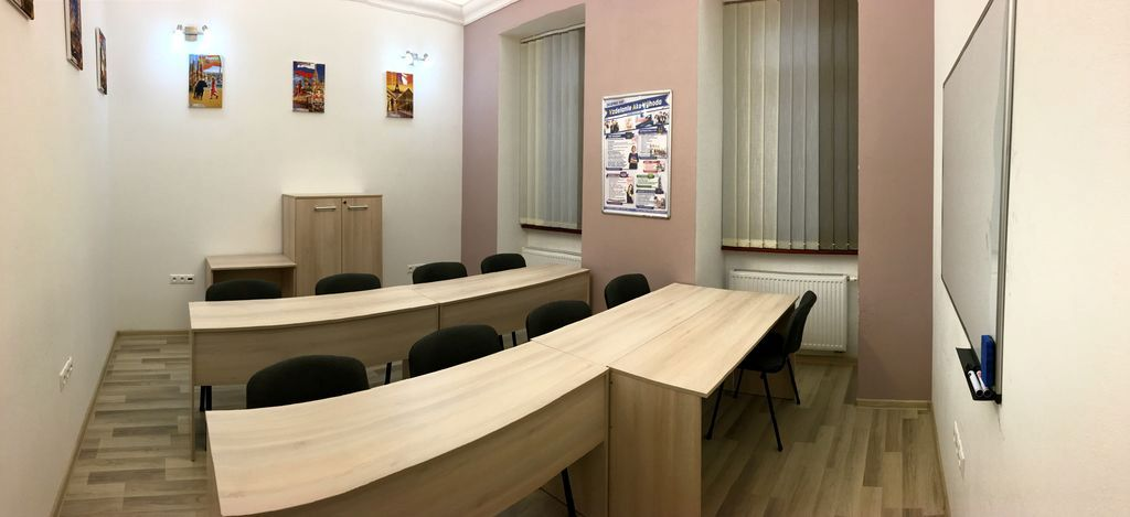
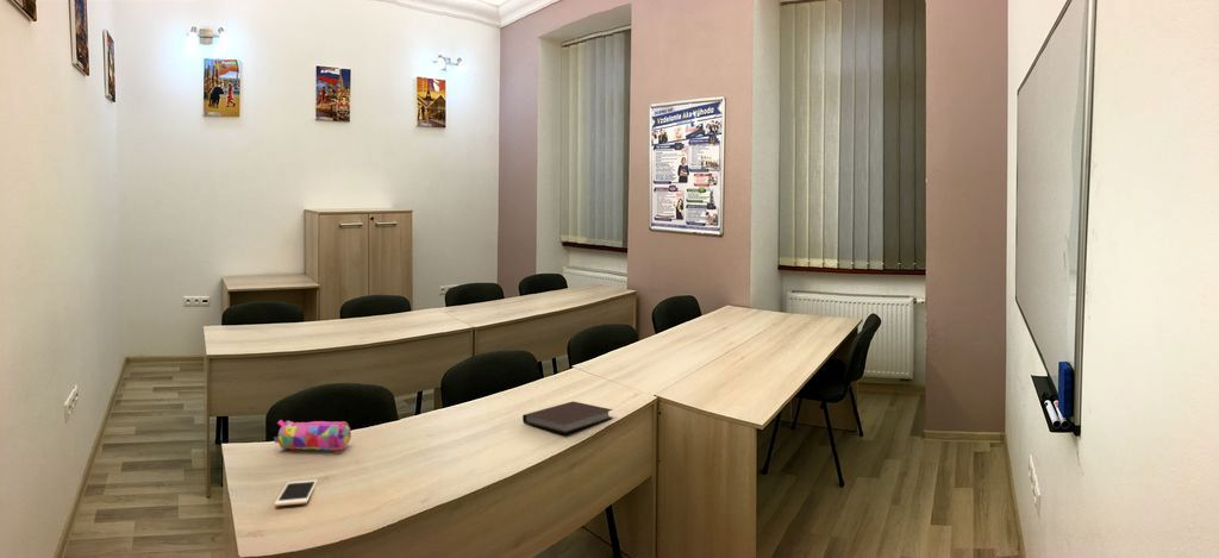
+ pencil case [273,419,352,451]
+ notebook [521,400,614,434]
+ cell phone [274,478,319,507]
